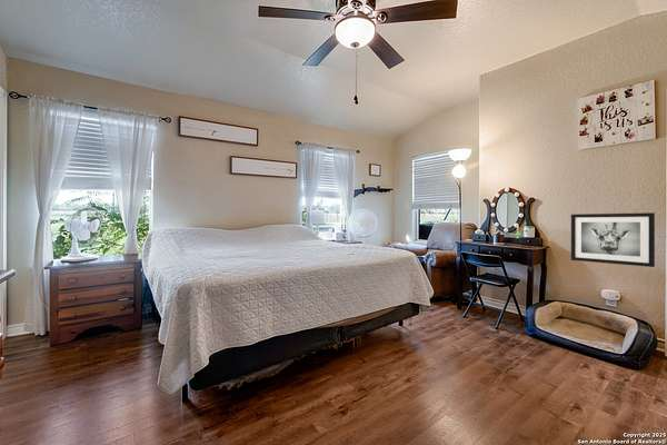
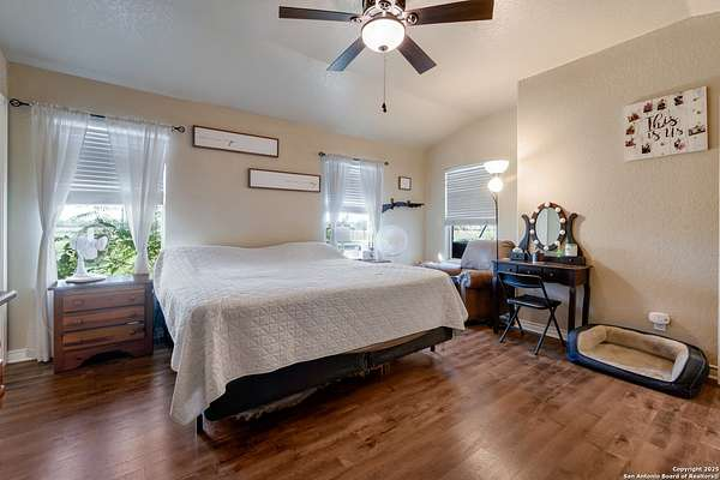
- wall art [570,211,656,268]
